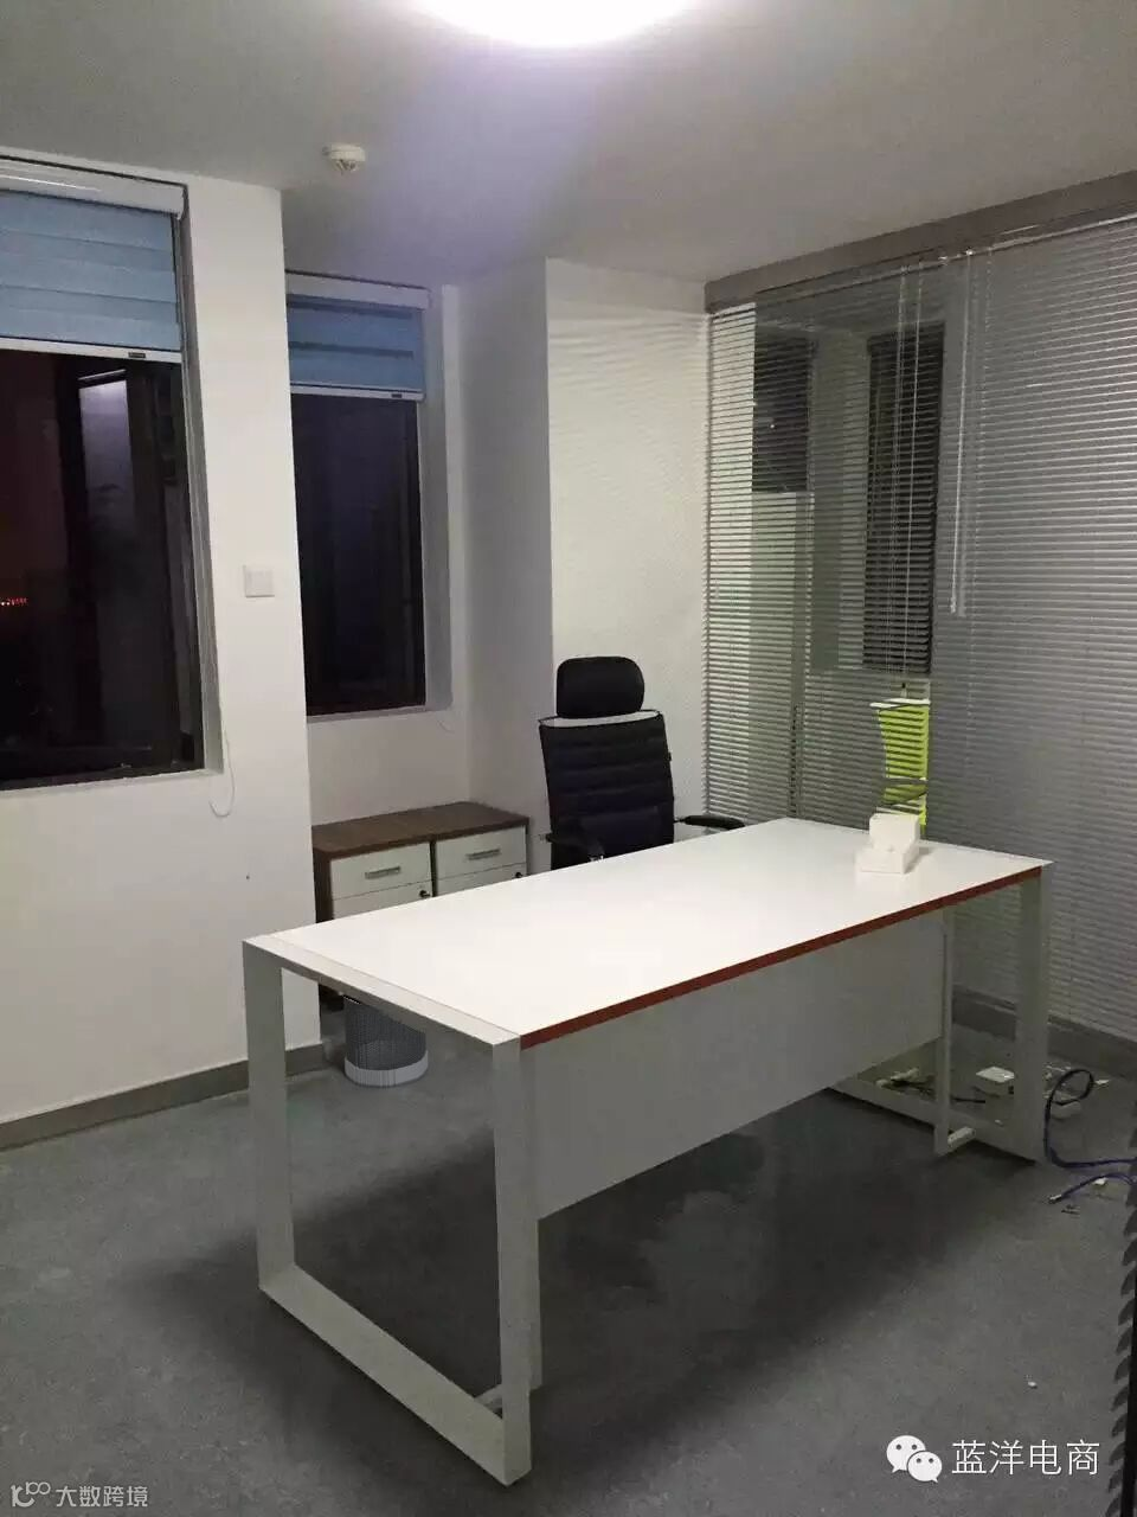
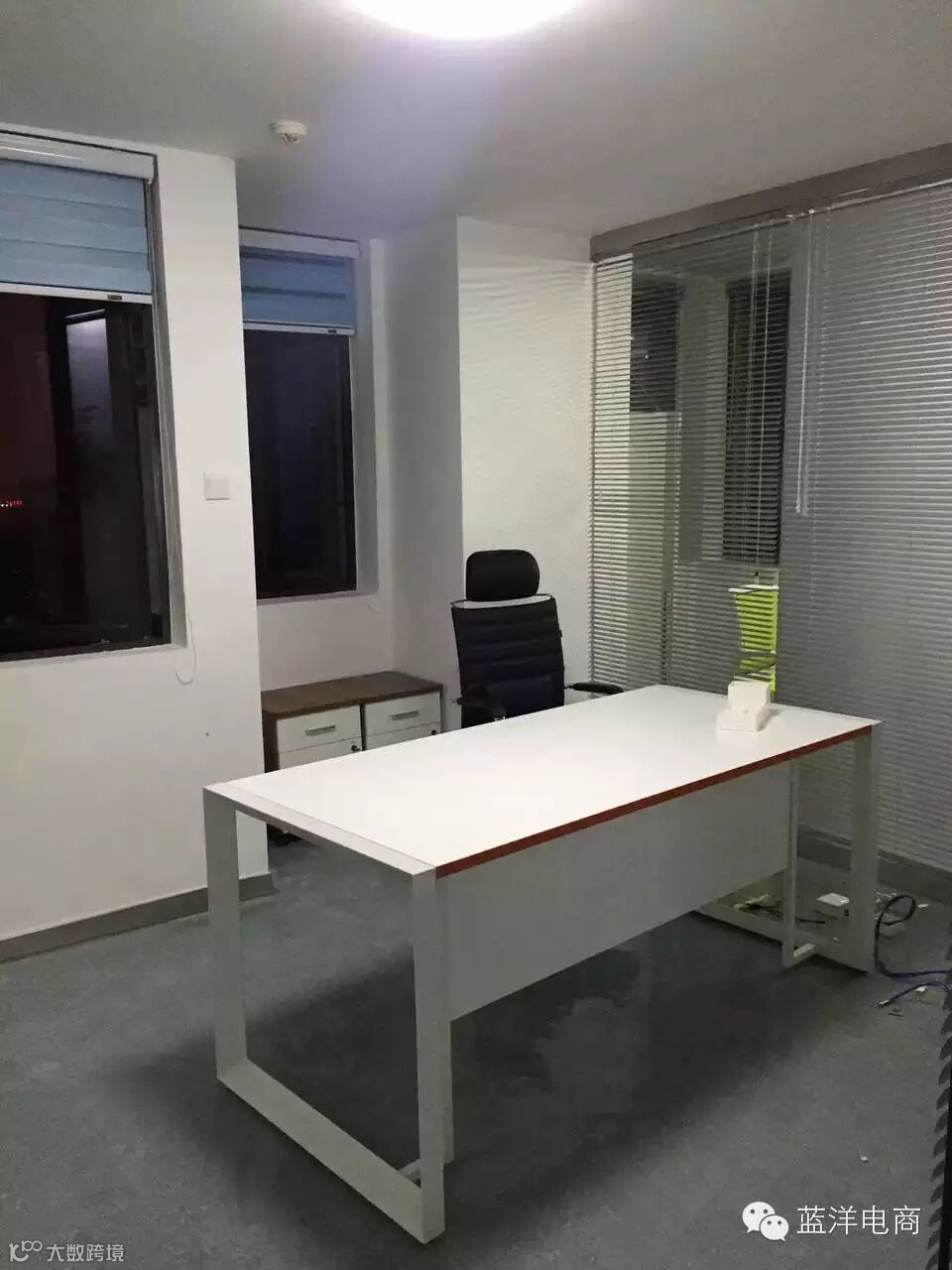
- wastebasket [343,995,429,1089]
